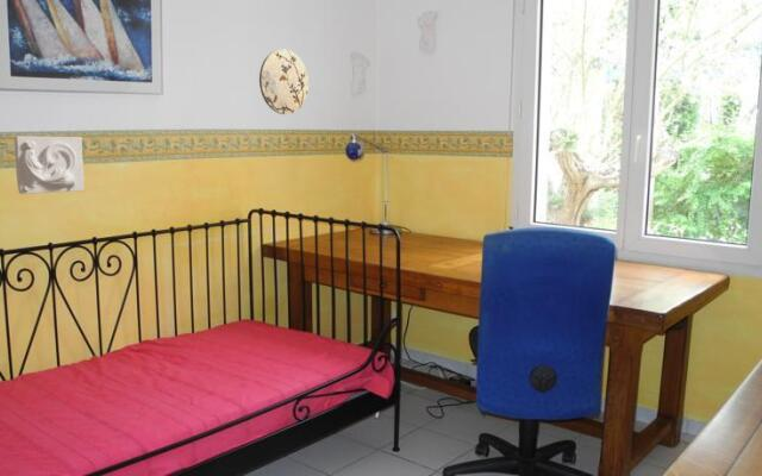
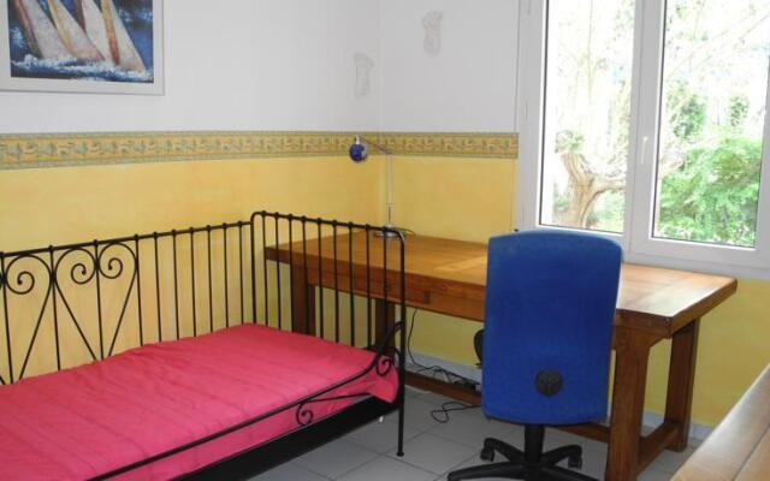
- decorative plate [258,48,310,115]
- wall ornament [13,136,85,195]
